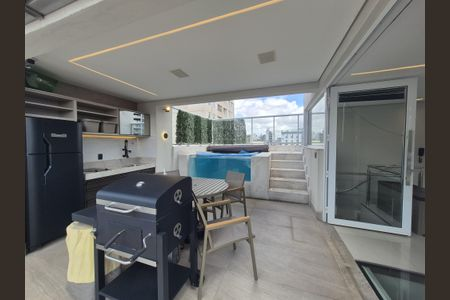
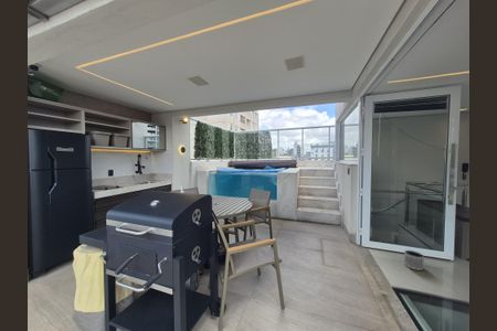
+ planter [403,249,425,271]
